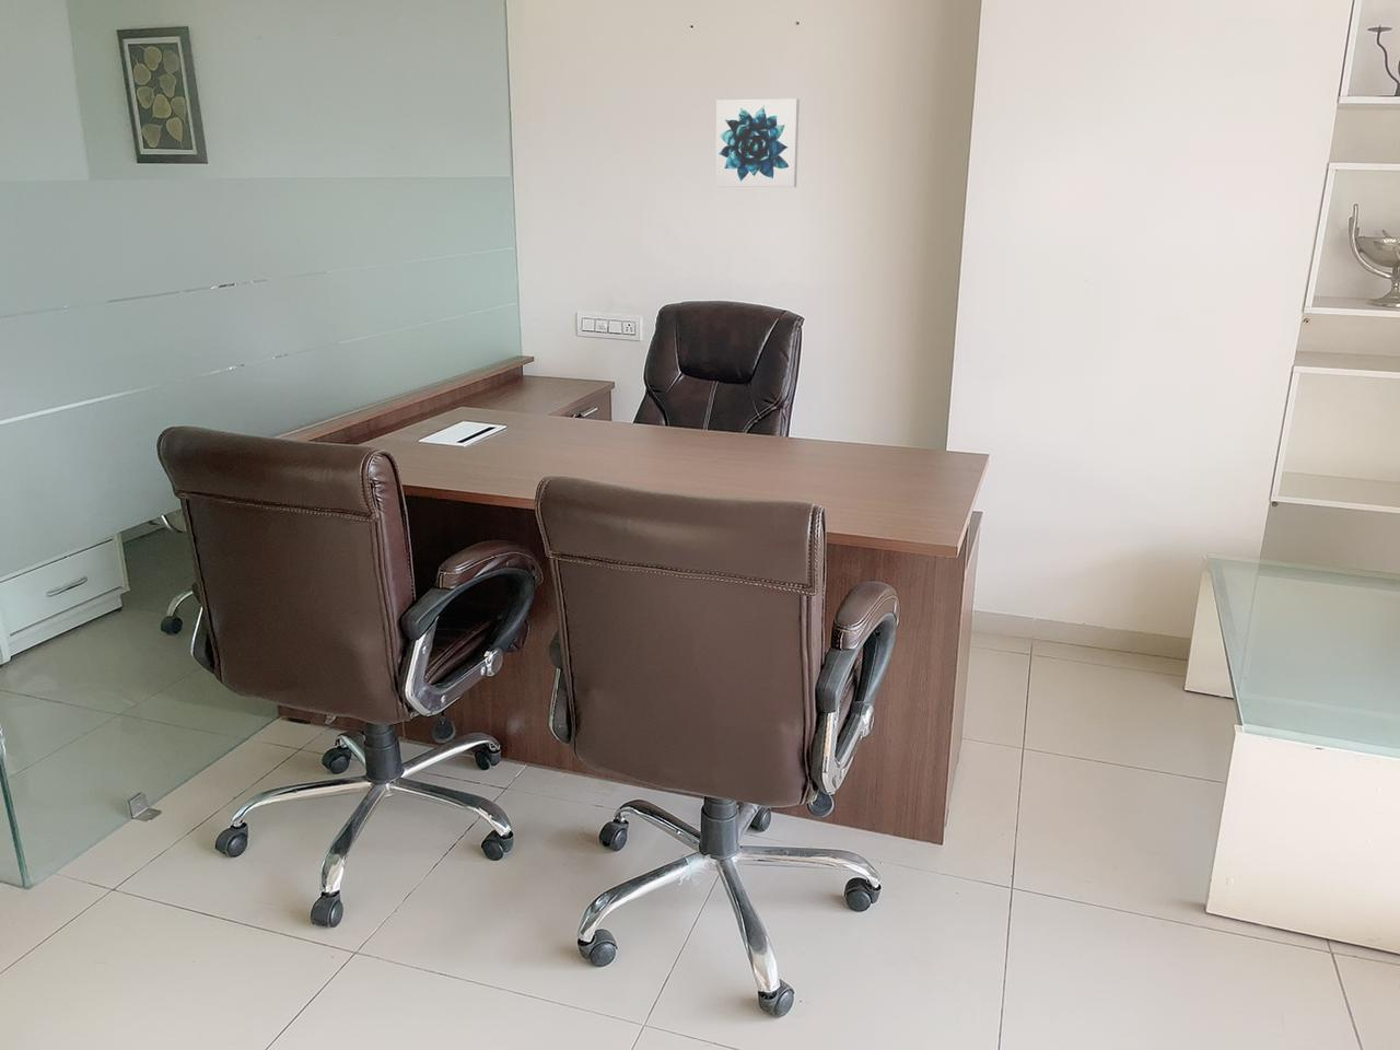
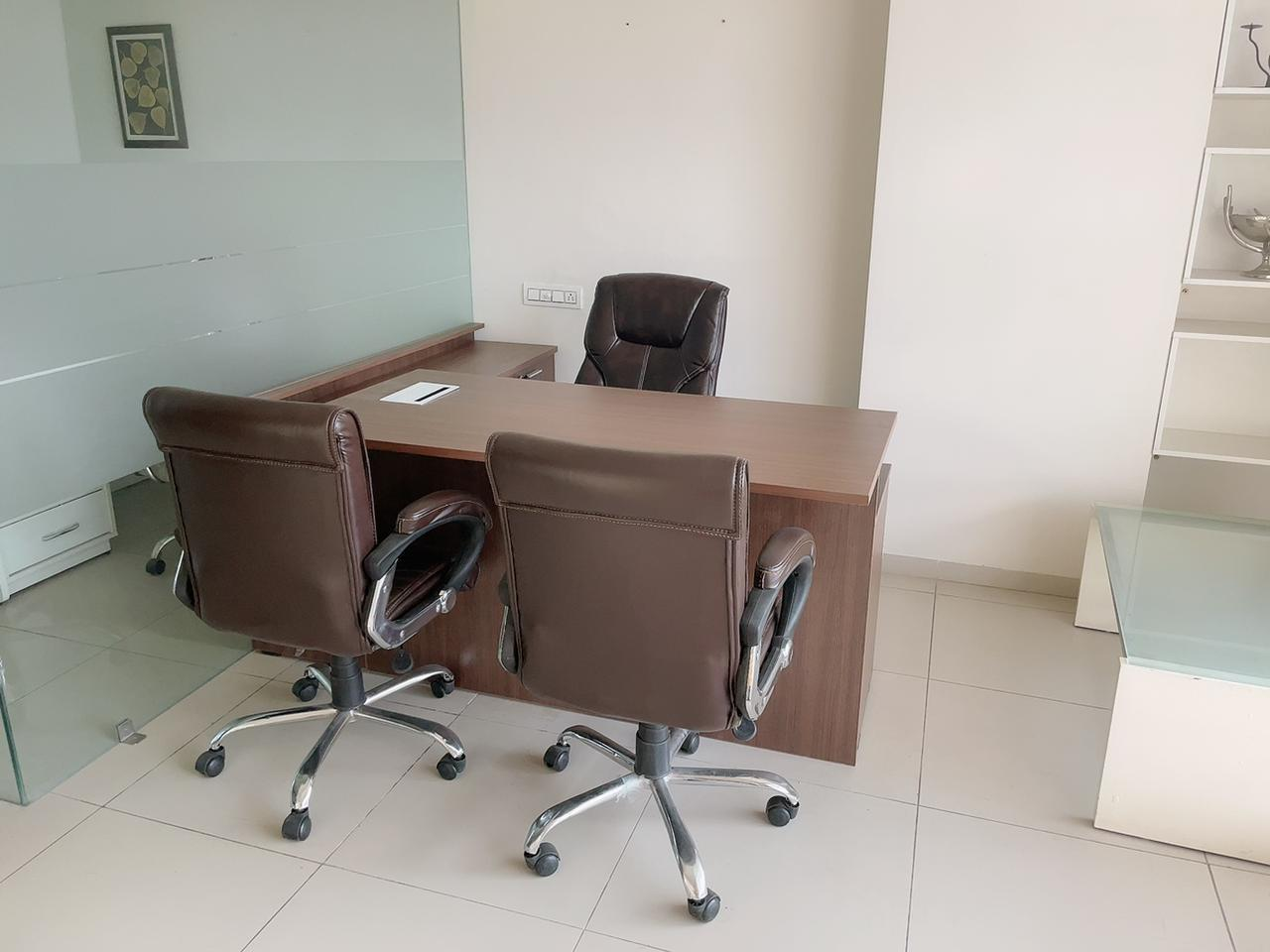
- wall art [714,97,800,189]
